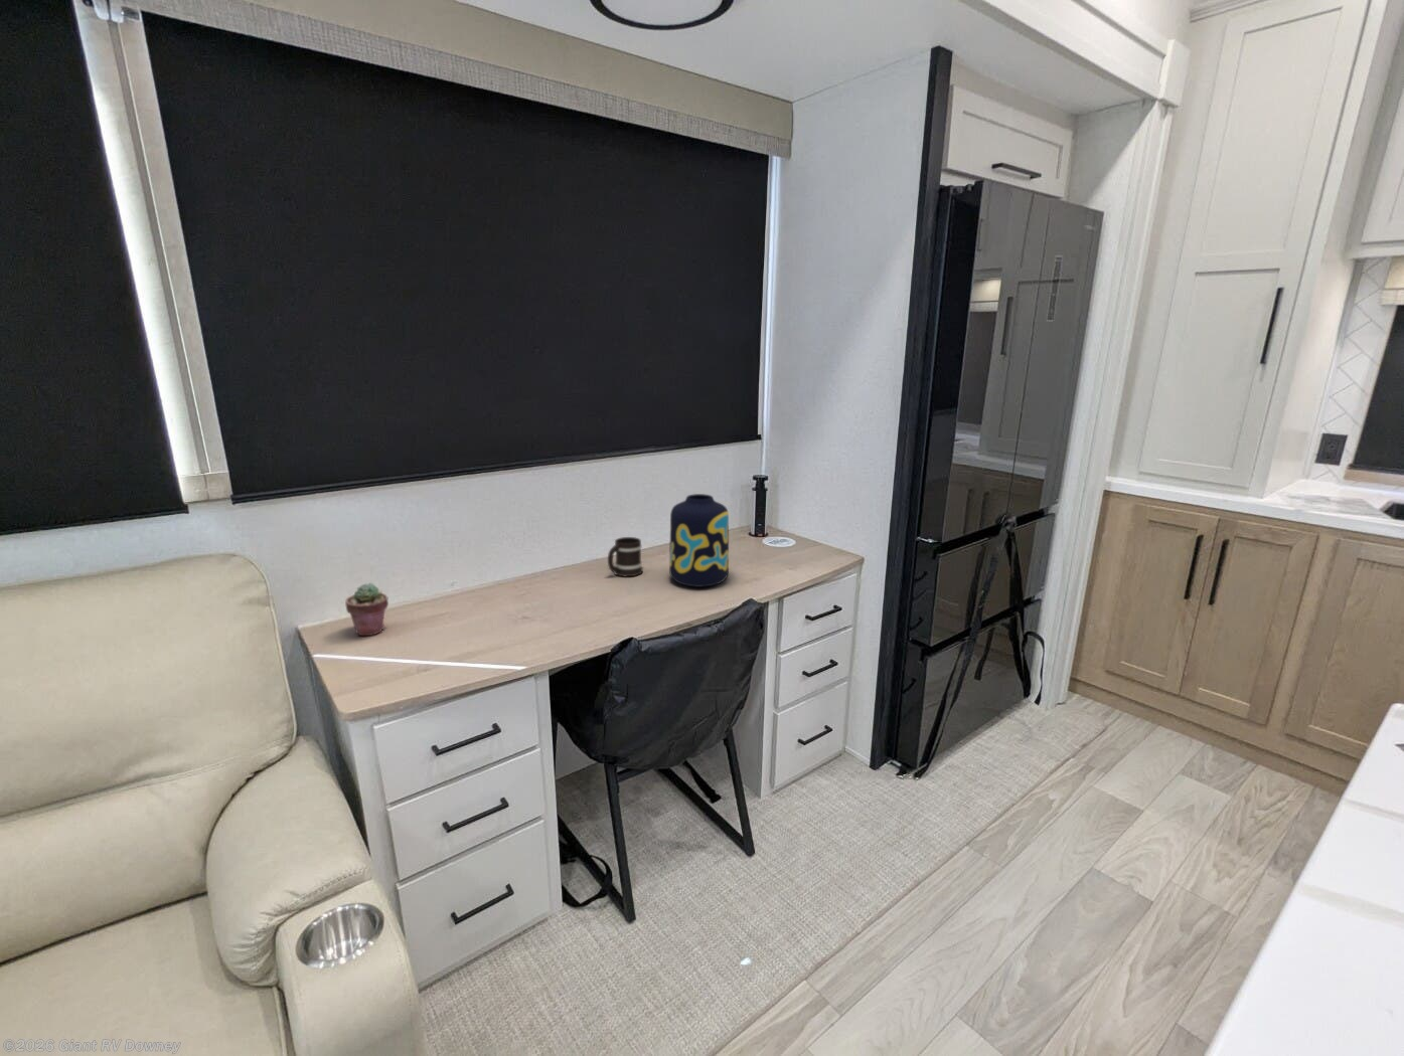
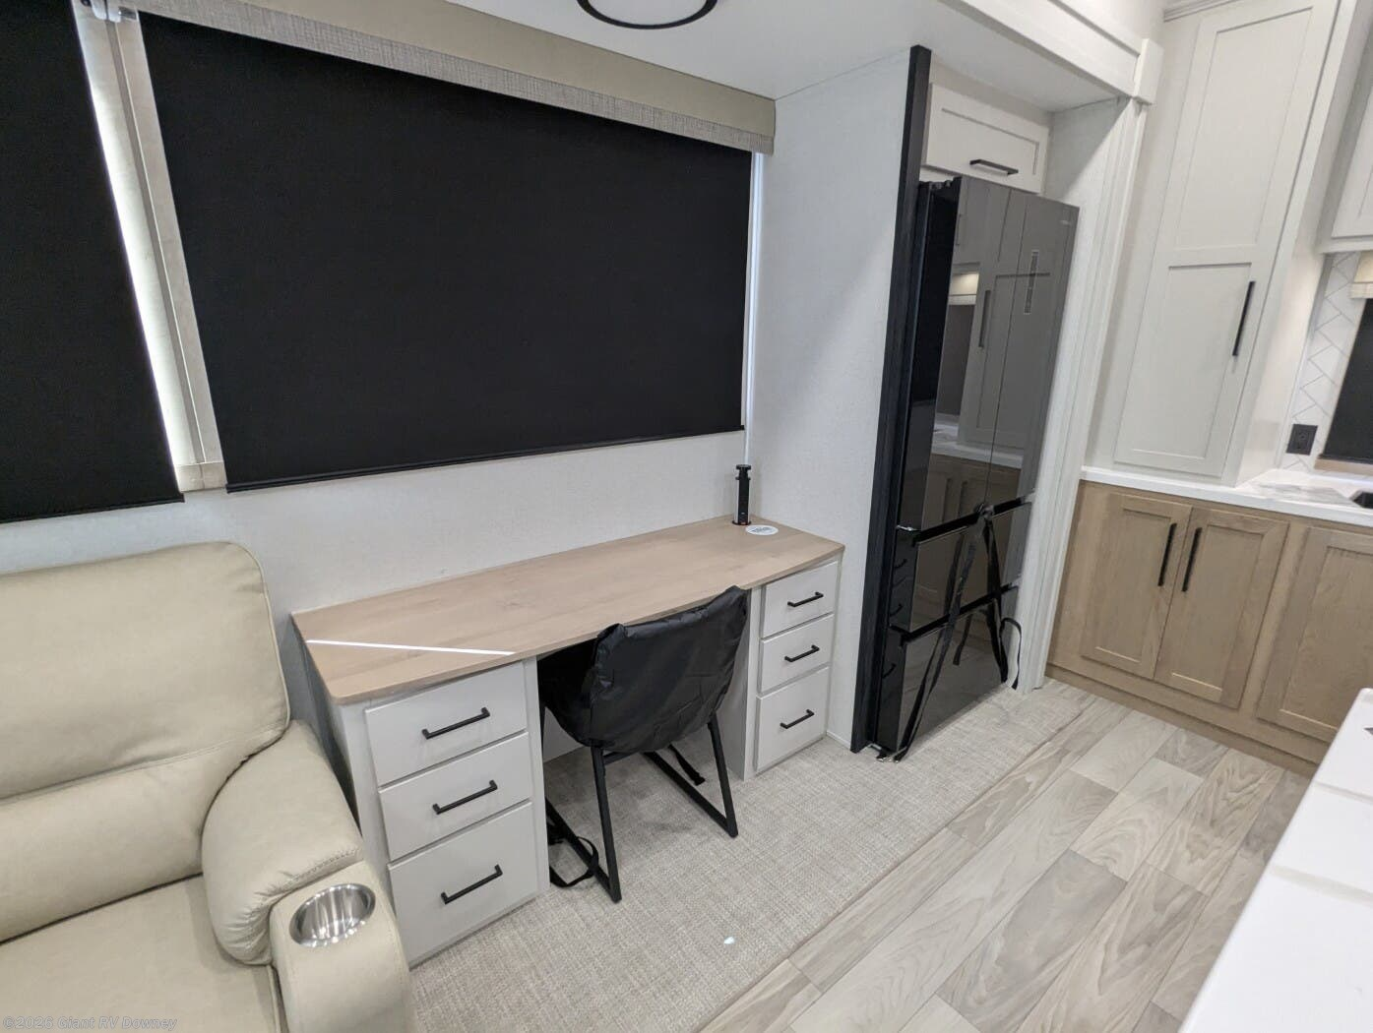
- mug [607,536,644,577]
- potted succulent [344,582,390,637]
- vase [668,493,729,587]
